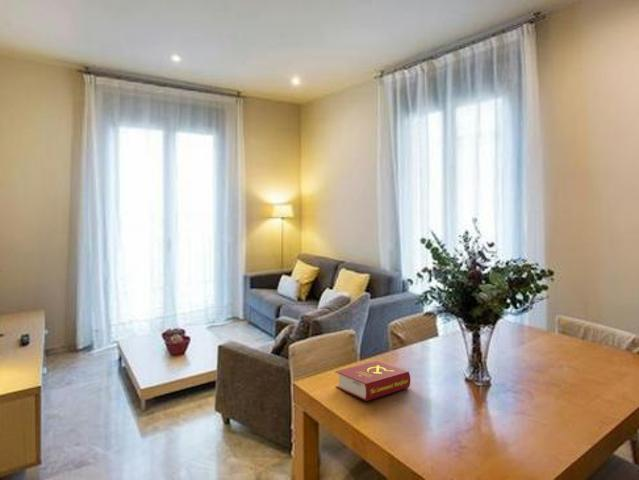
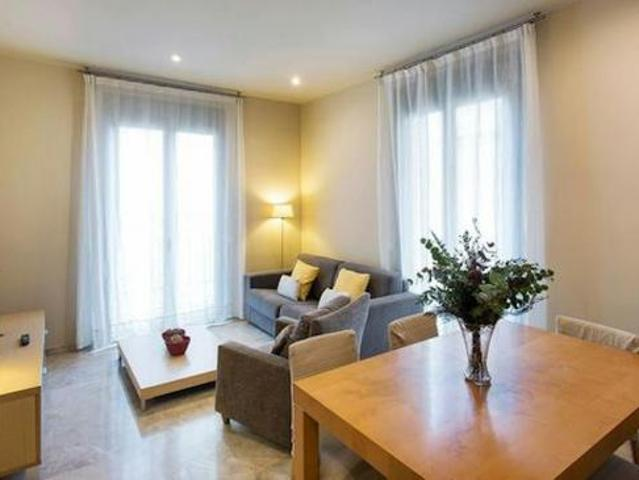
- book [334,360,411,402]
